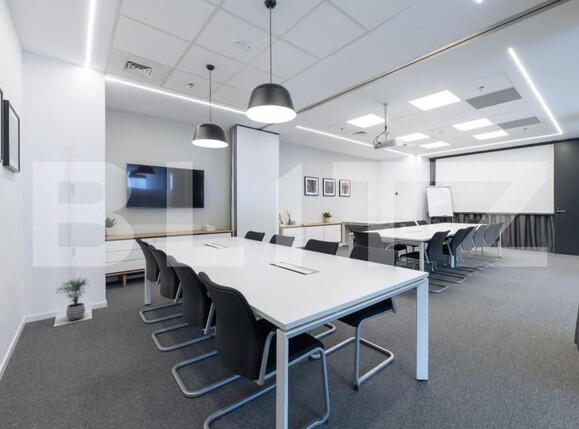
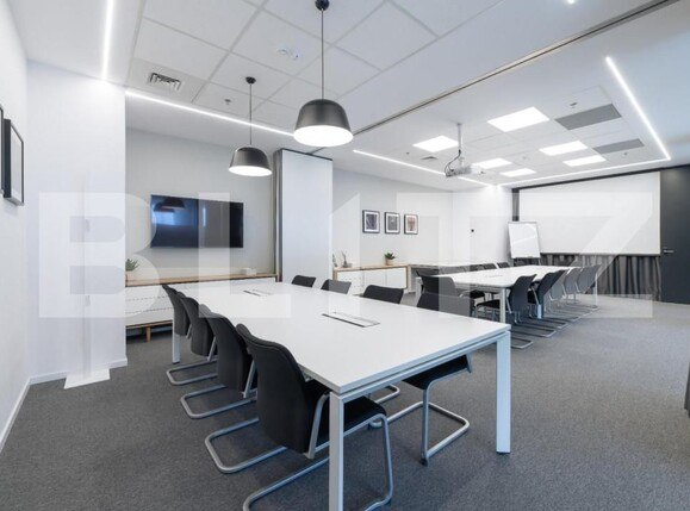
- potted plant [55,277,92,322]
